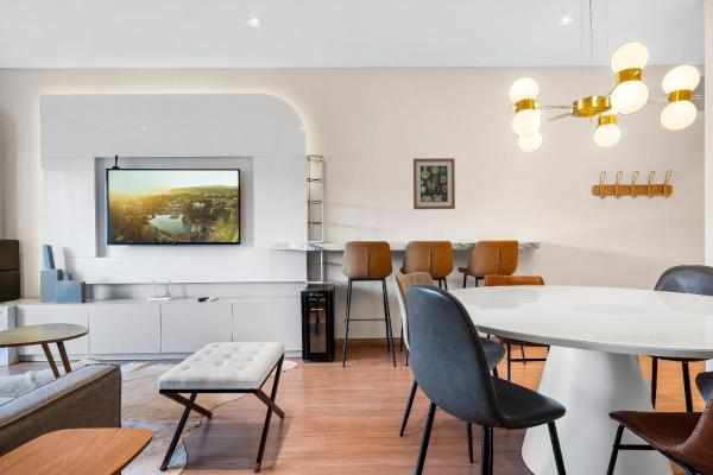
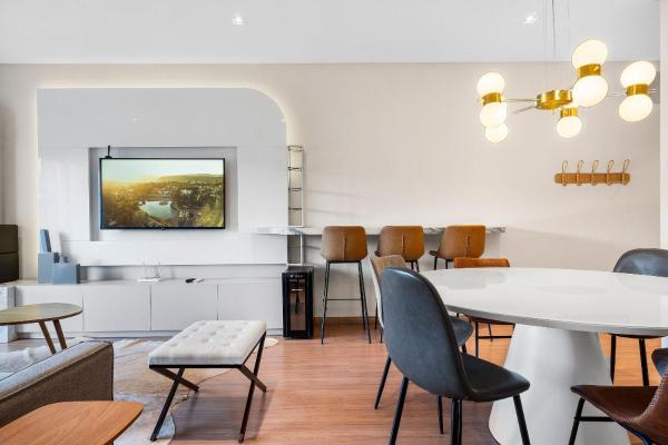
- wall art [412,157,456,210]
